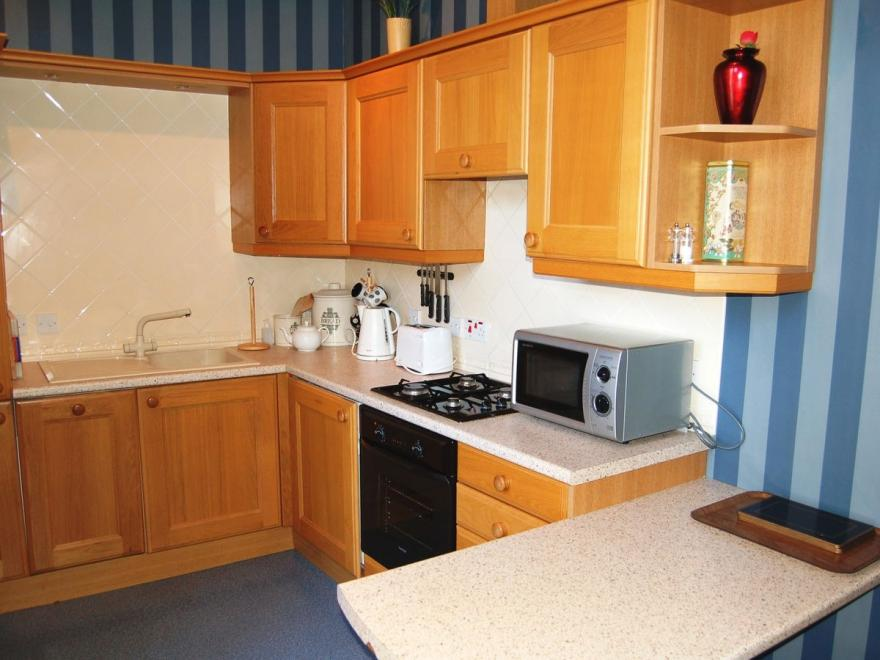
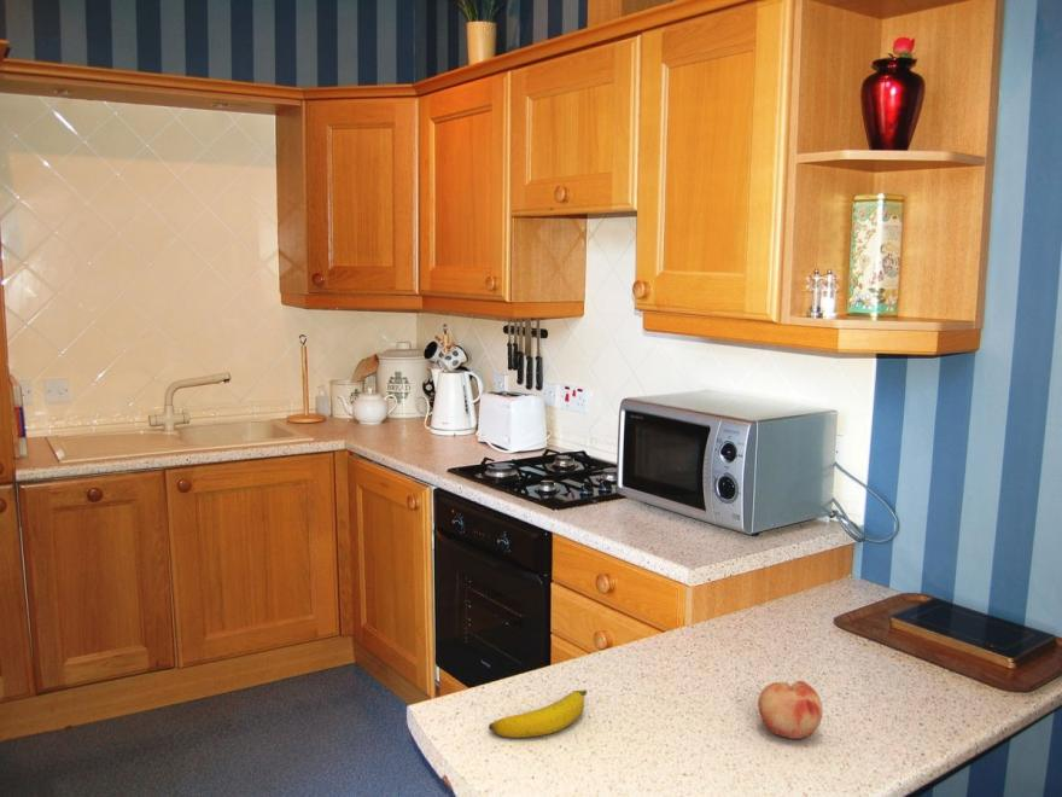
+ banana [488,688,588,739]
+ fruit [757,680,824,740]
